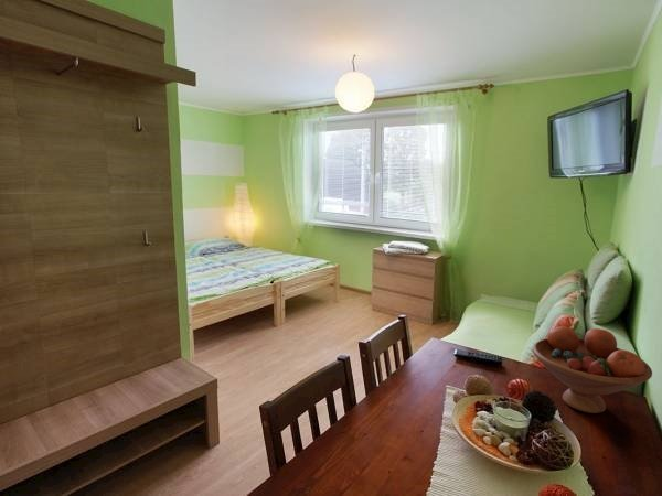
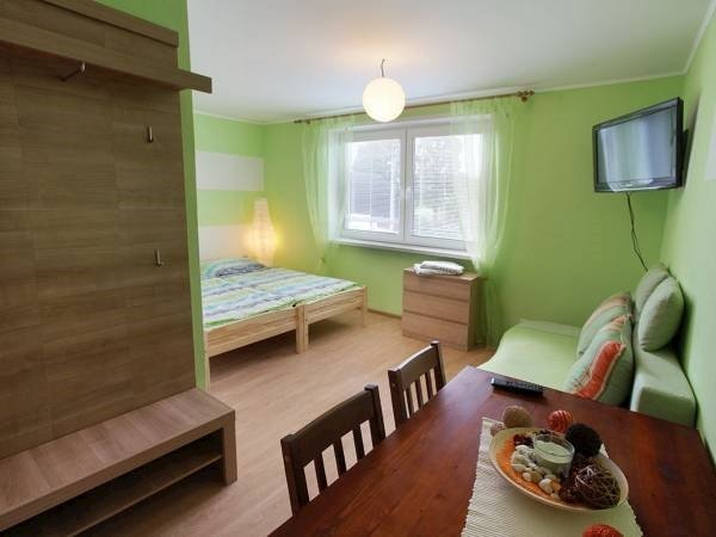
- fruit bowl [532,325,653,414]
